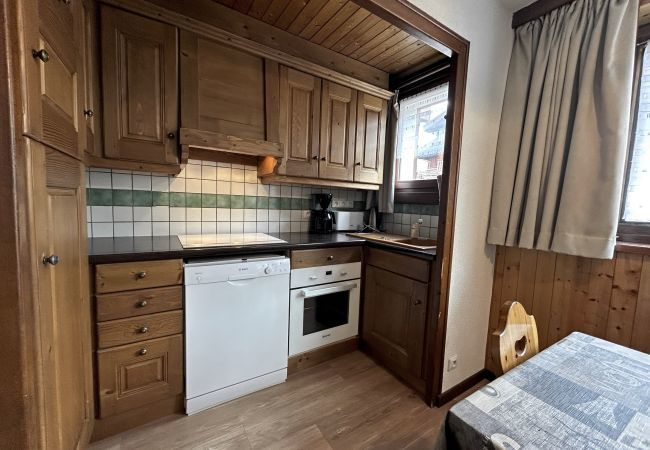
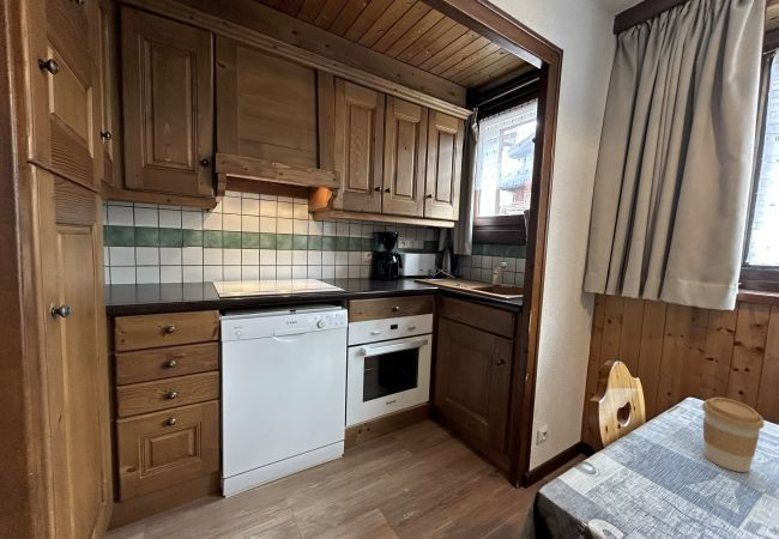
+ coffee cup [701,396,766,473]
